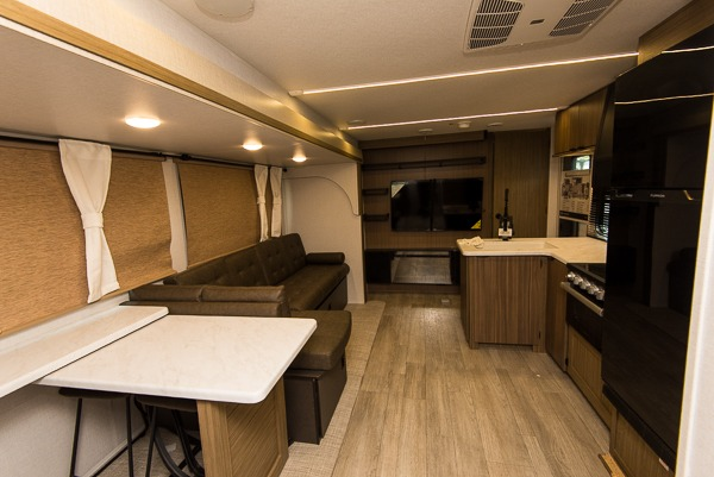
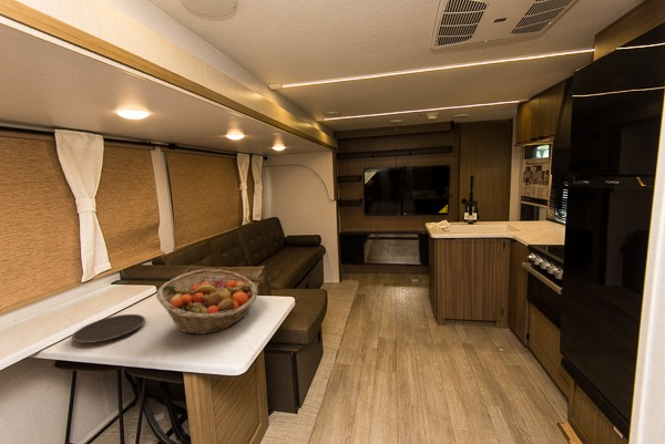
+ fruit basket [155,268,258,335]
+ plate [71,313,146,344]
